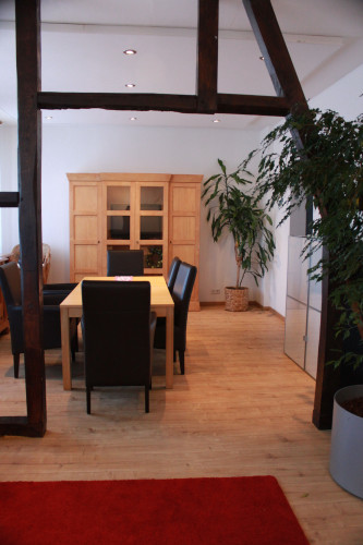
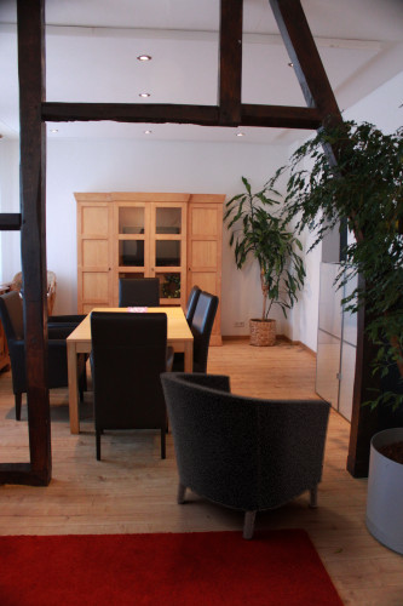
+ armchair [159,371,333,541]
